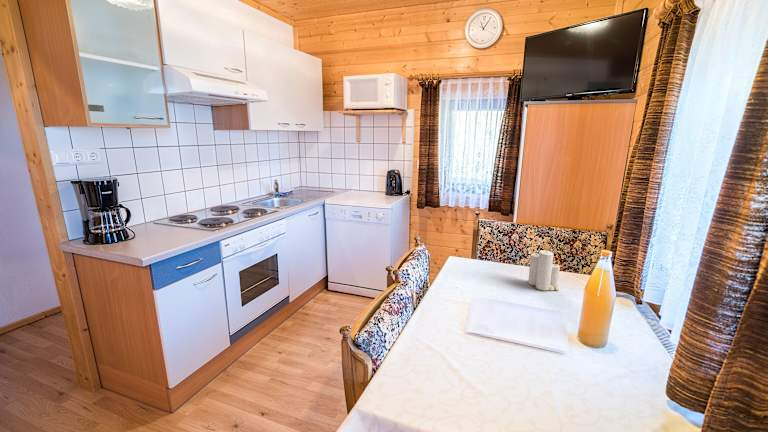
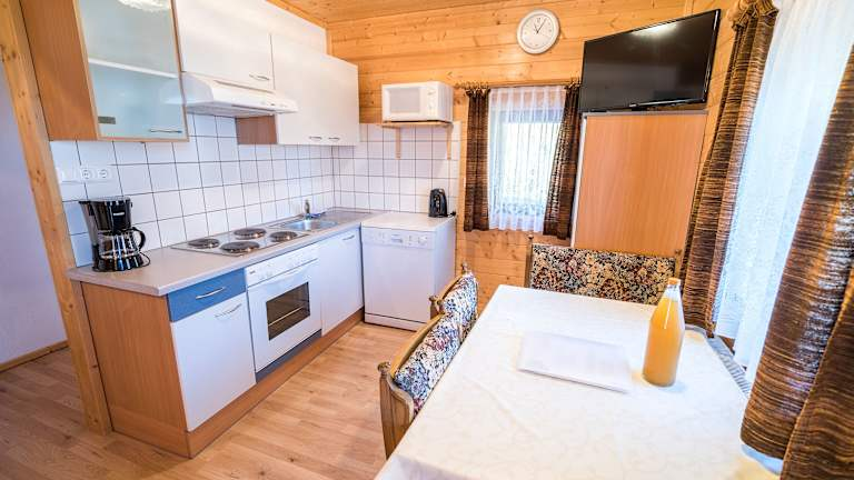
- candle [527,247,561,292]
